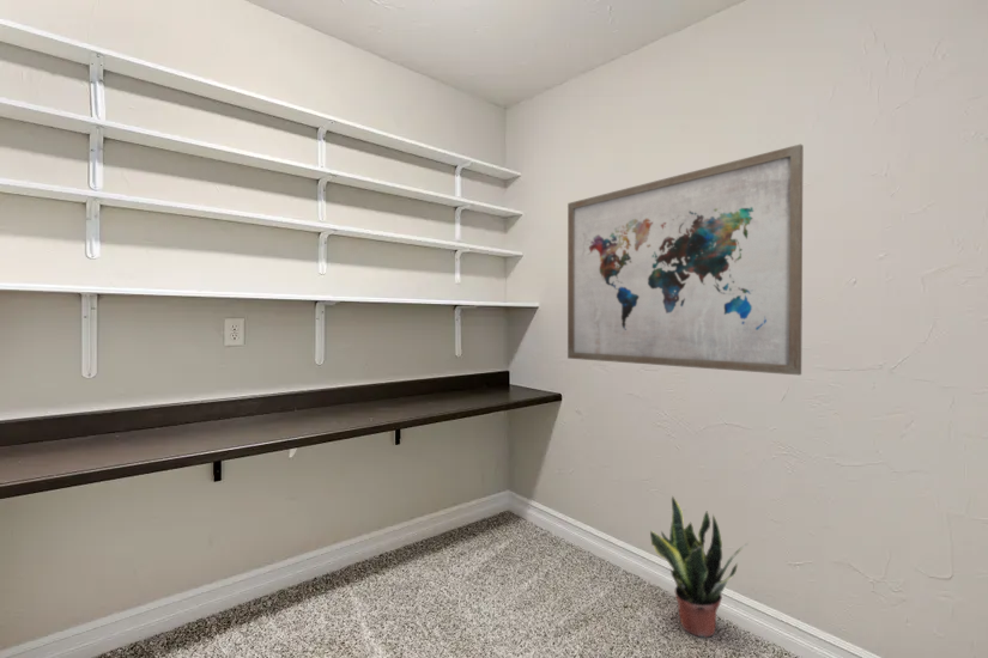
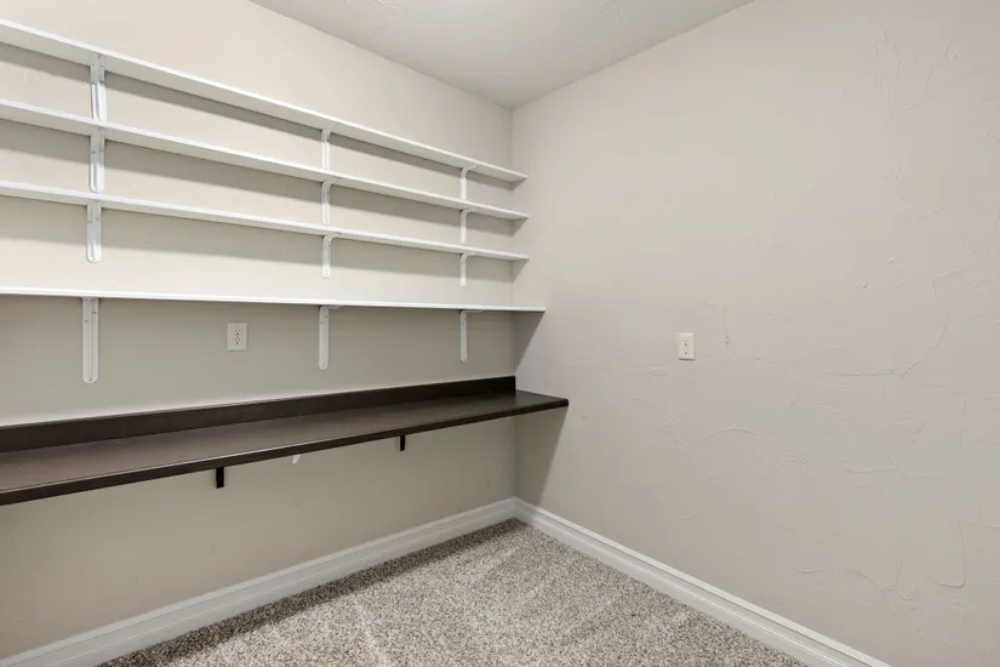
- wall art [566,144,805,377]
- potted plant [649,495,751,639]
